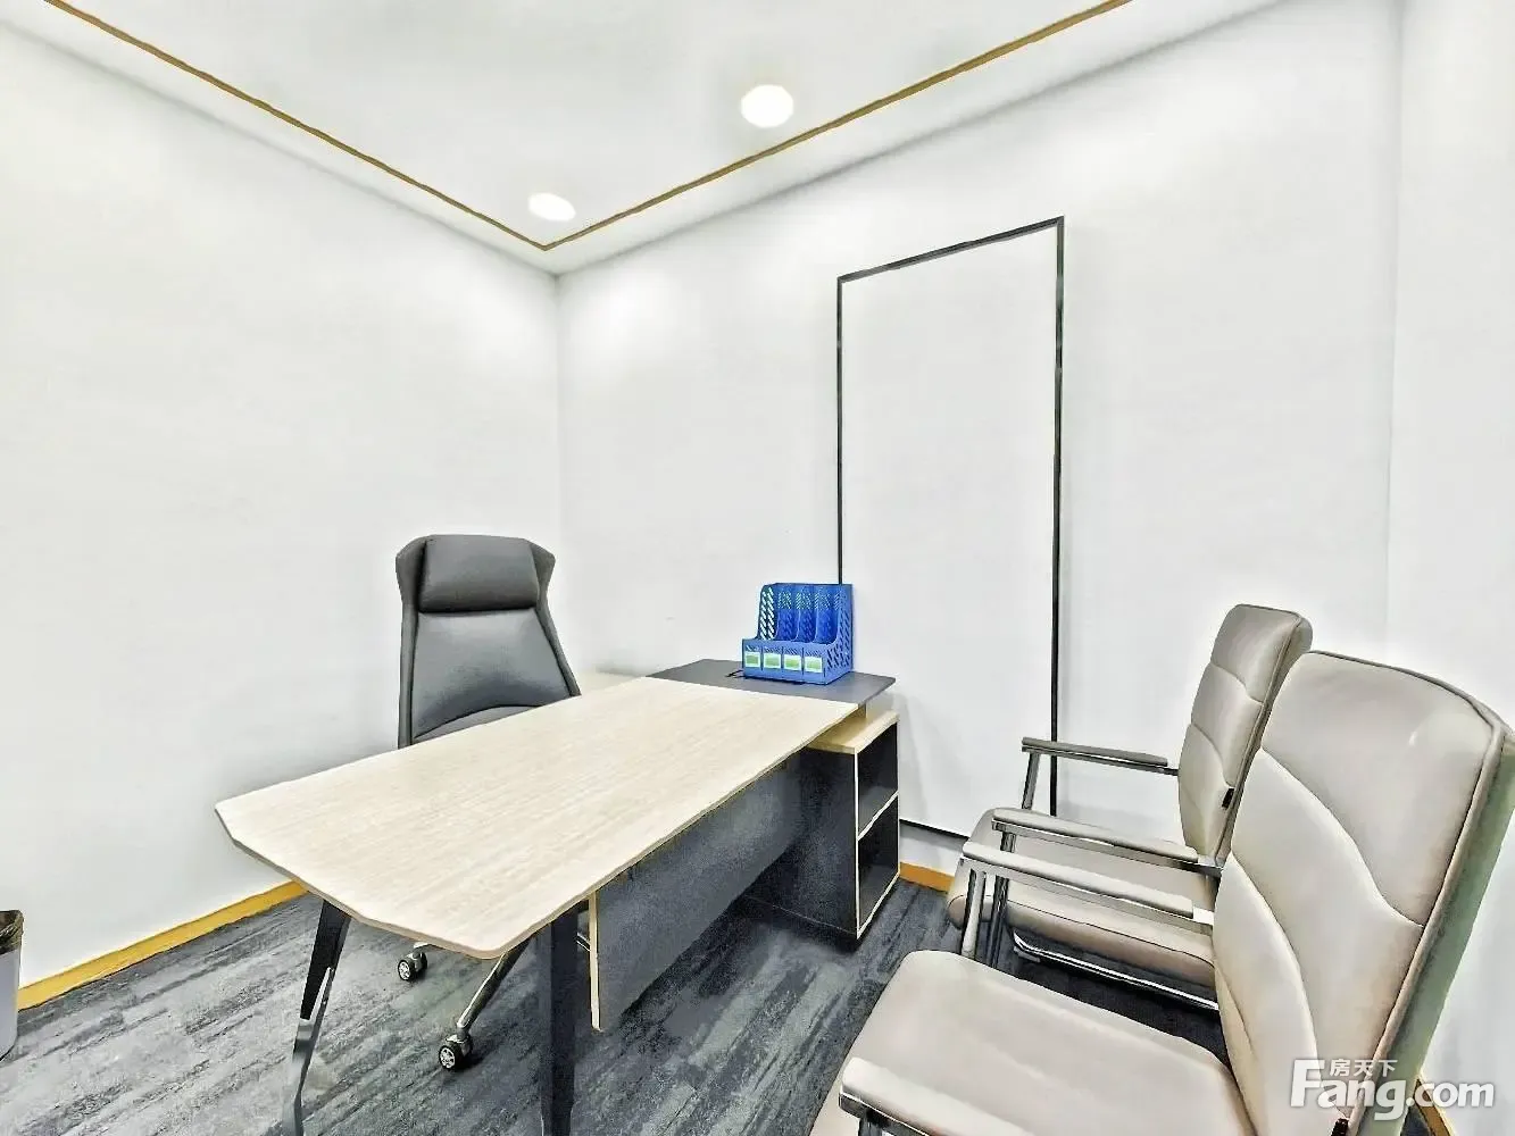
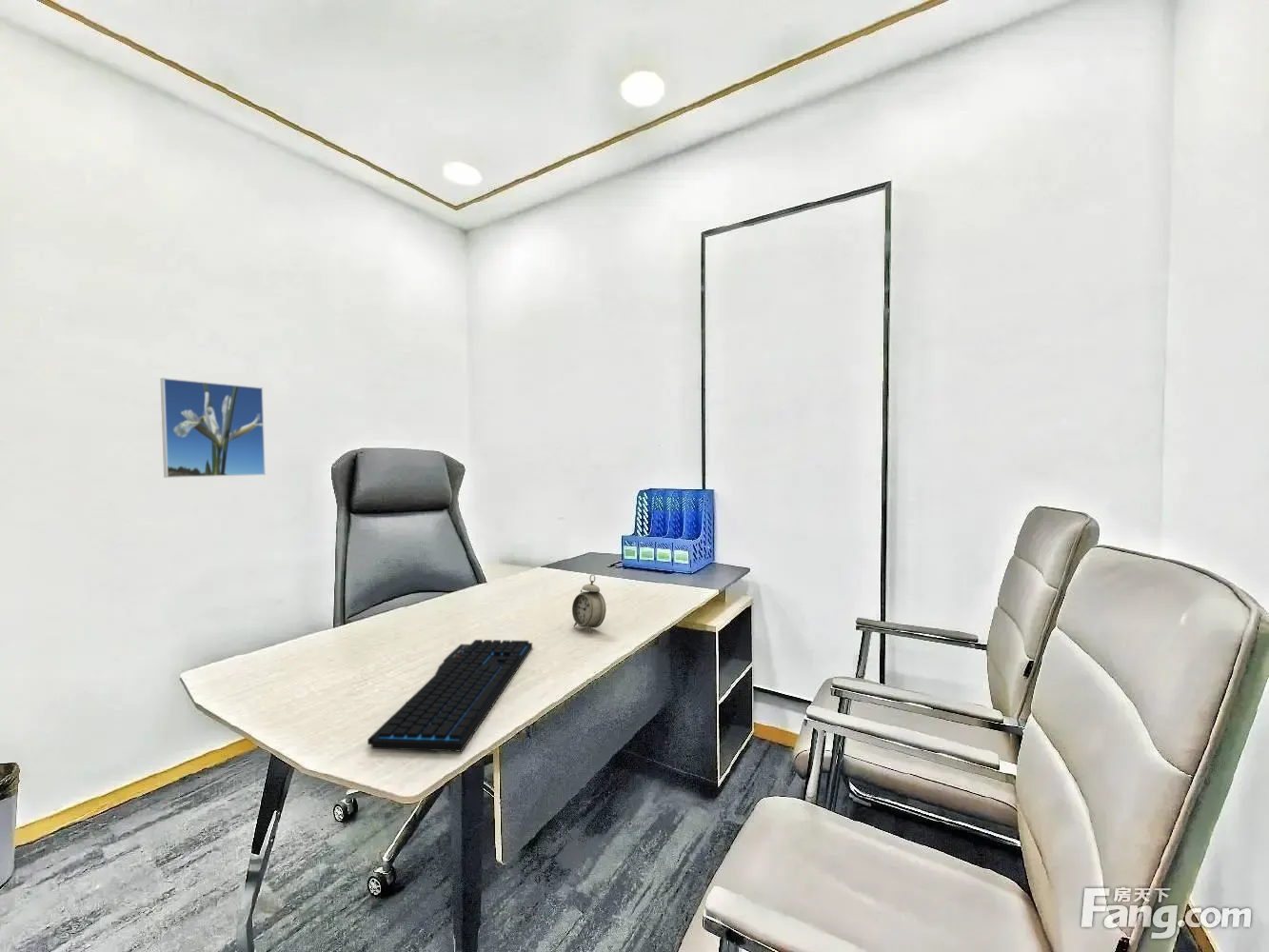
+ keyboard [367,639,533,753]
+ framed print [160,377,267,479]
+ alarm clock [571,573,606,634]
